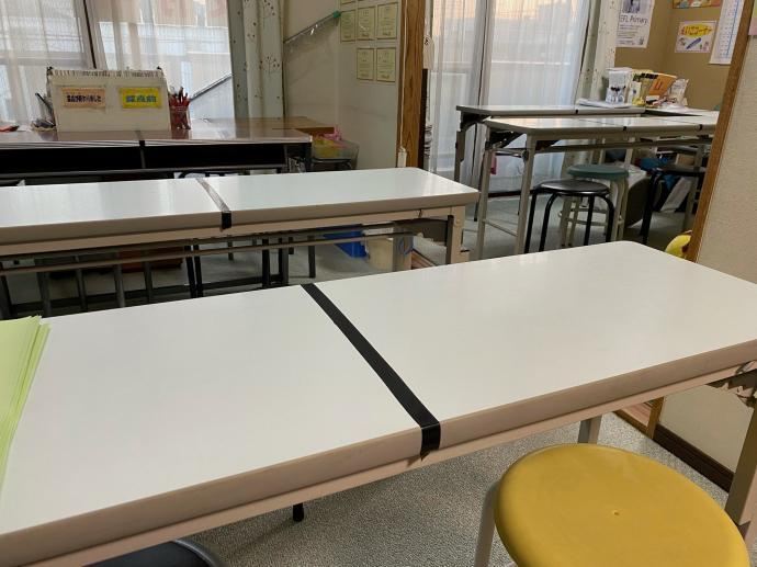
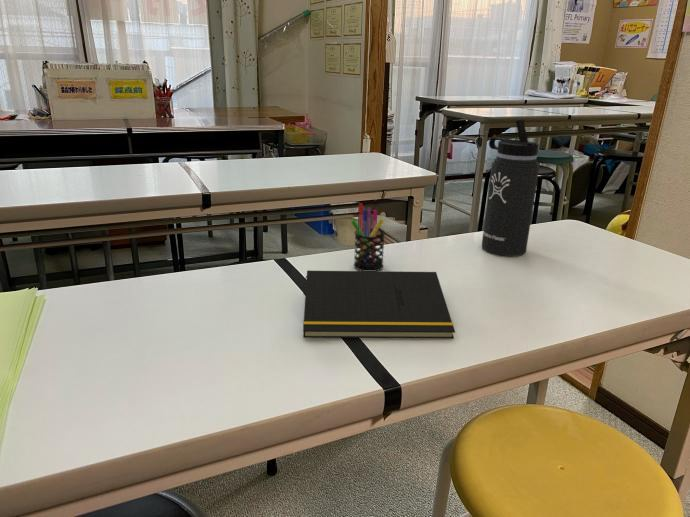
+ thermos bottle [481,119,540,257]
+ pen holder [350,203,386,271]
+ notepad [302,270,456,340]
